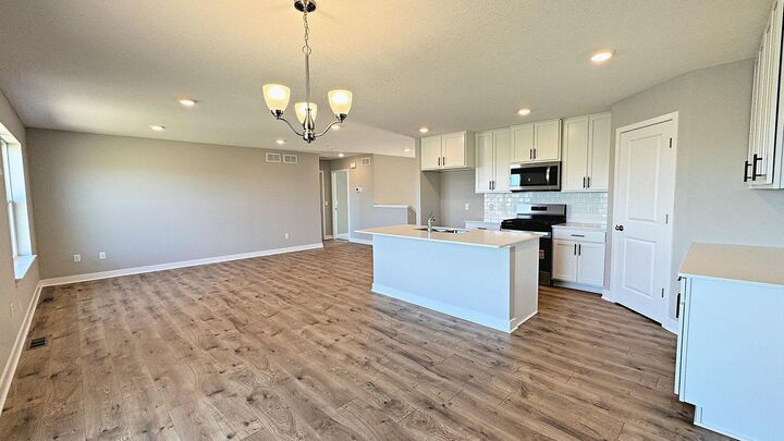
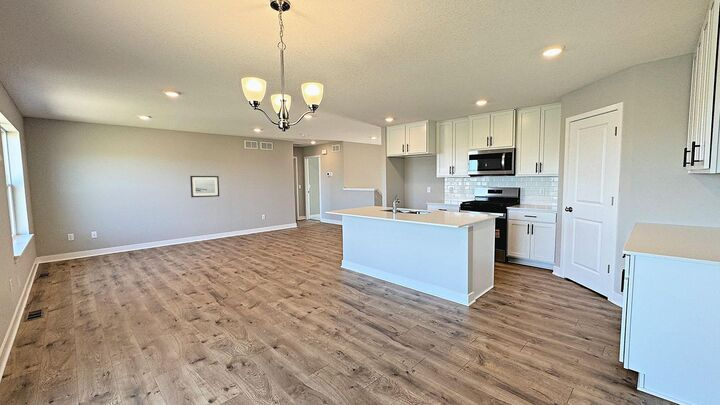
+ wall art [189,175,220,198]
